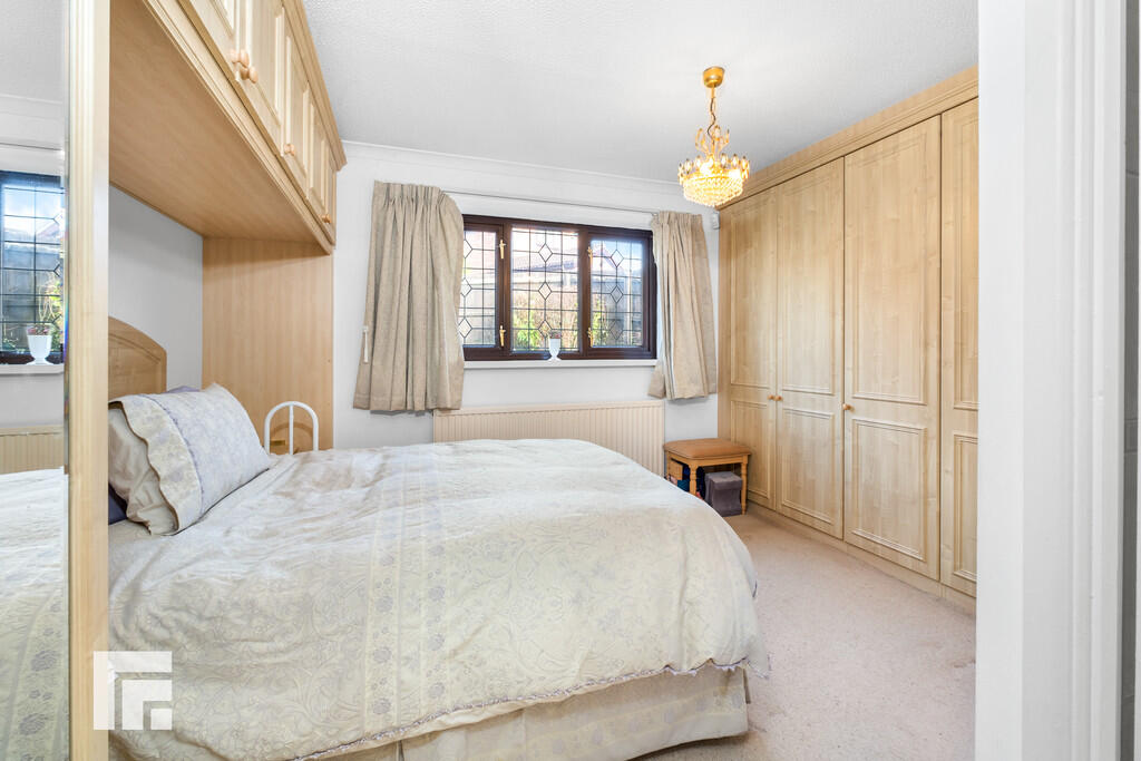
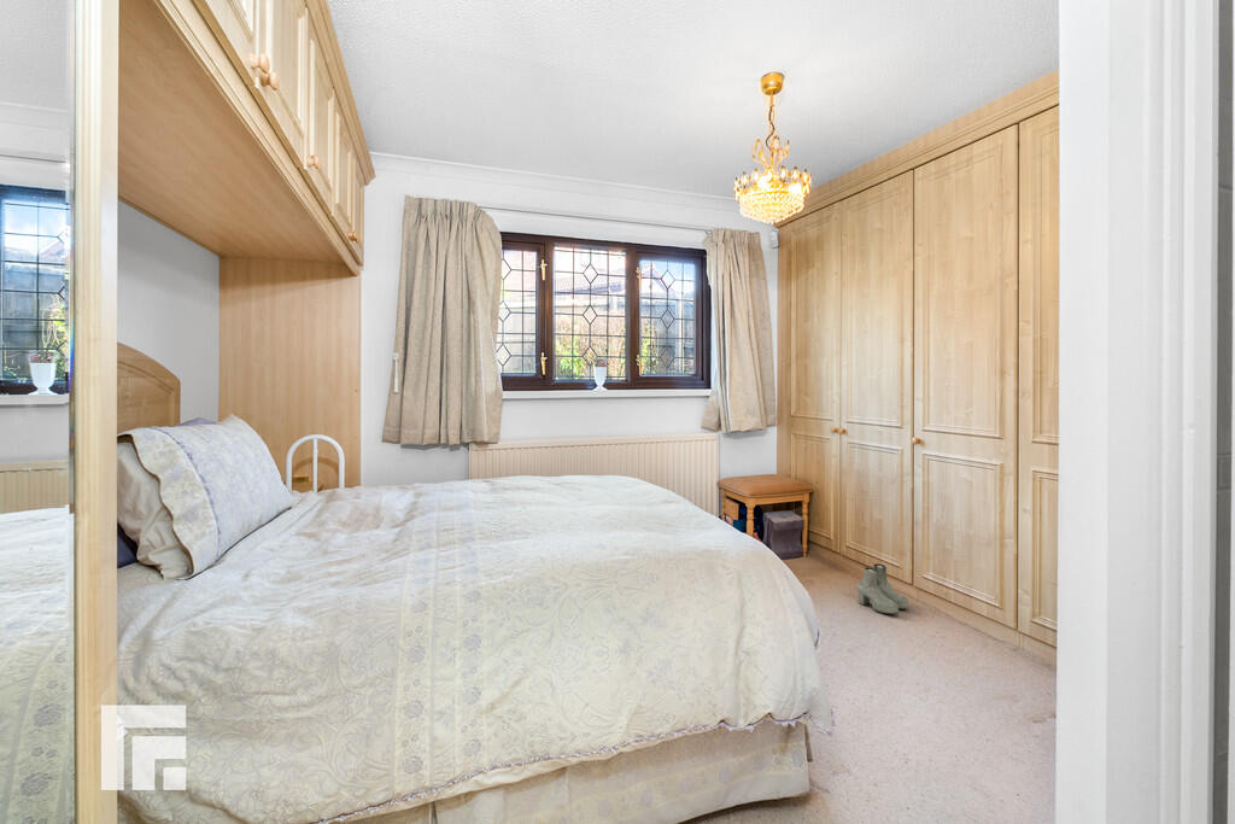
+ boots [856,562,909,615]
